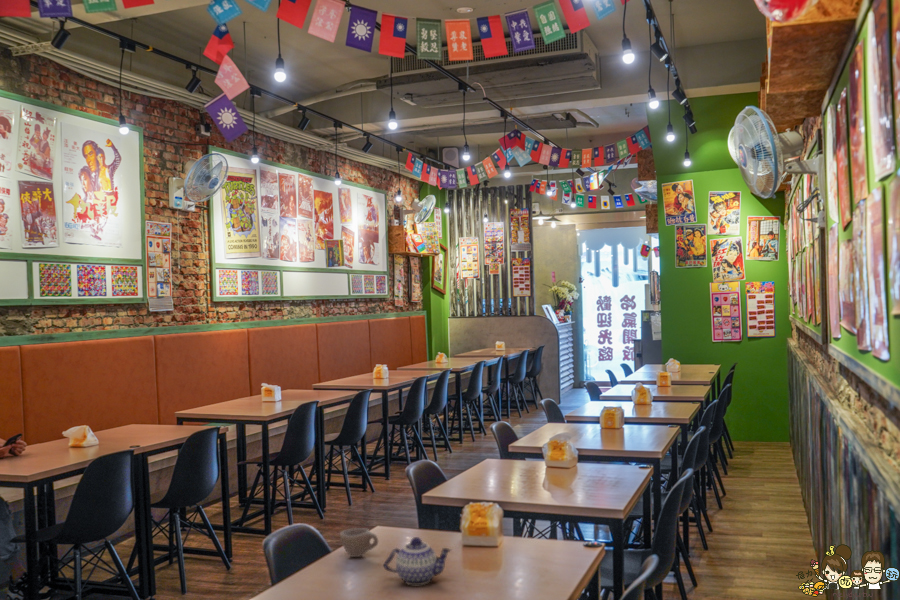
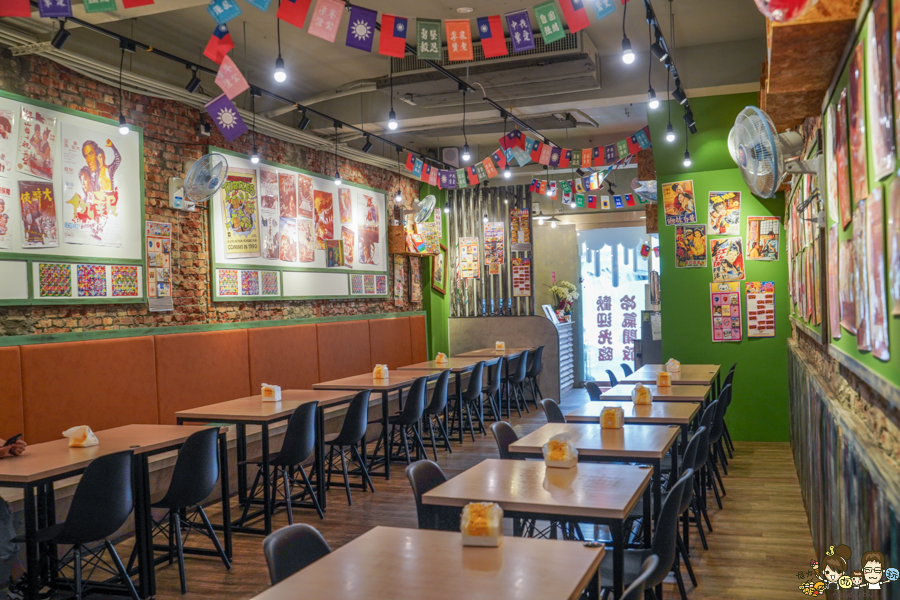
- teapot [382,536,453,586]
- cup [339,527,379,558]
